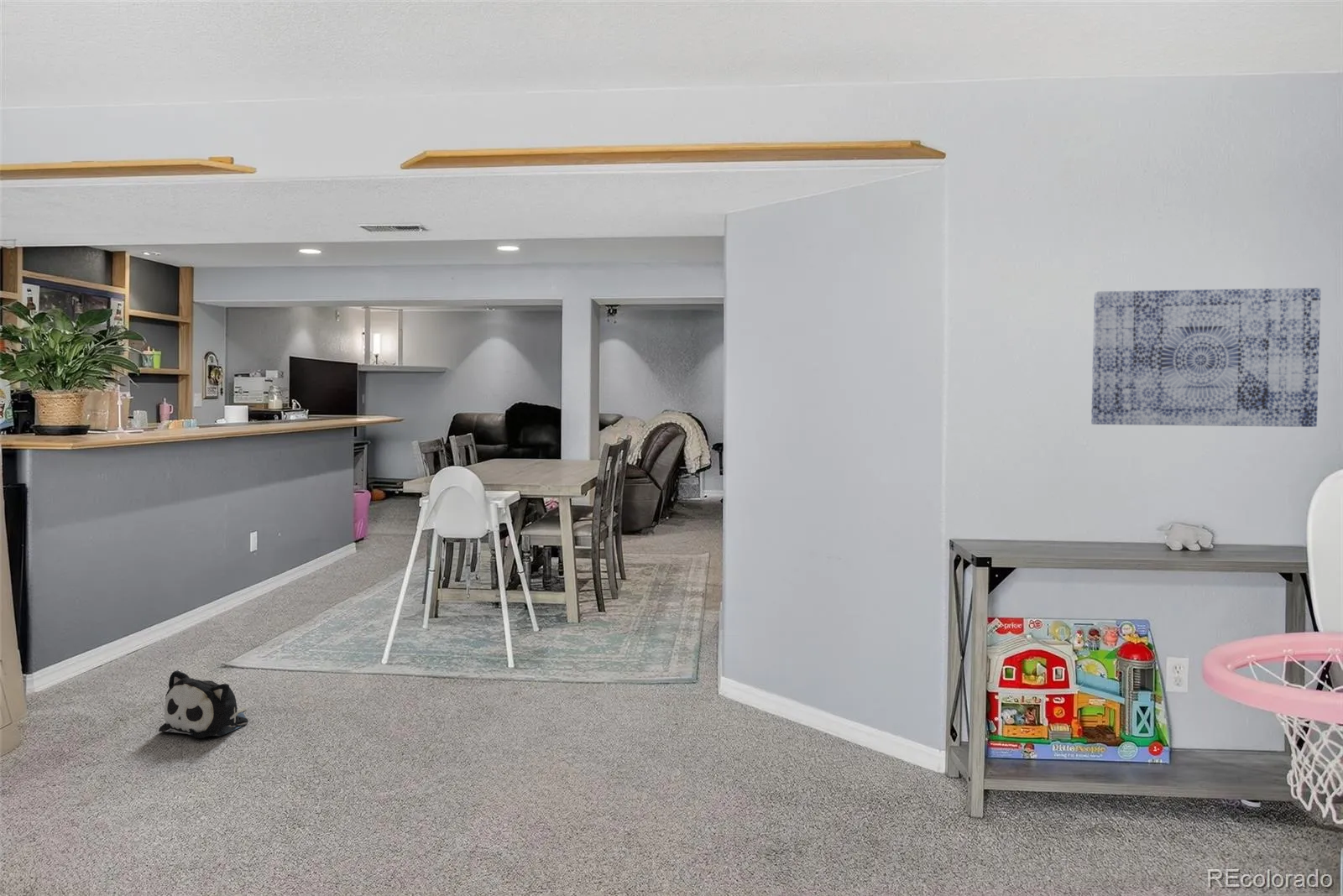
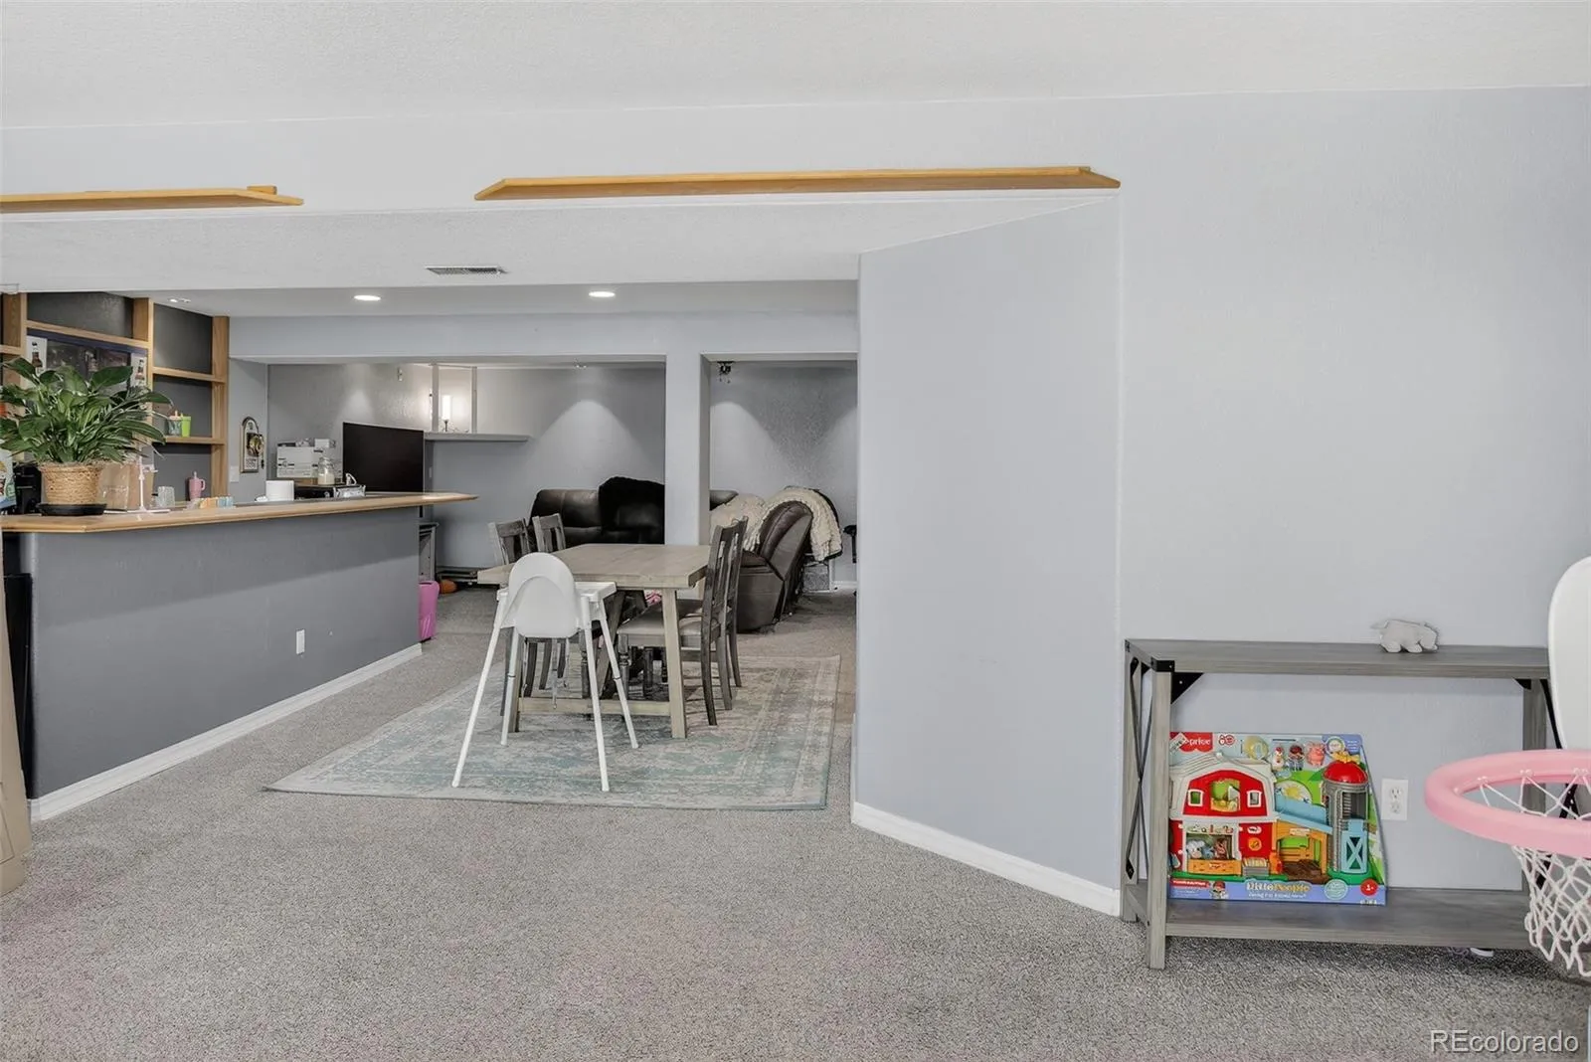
- wall art [1090,287,1321,428]
- plush toy [158,669,249,739]
